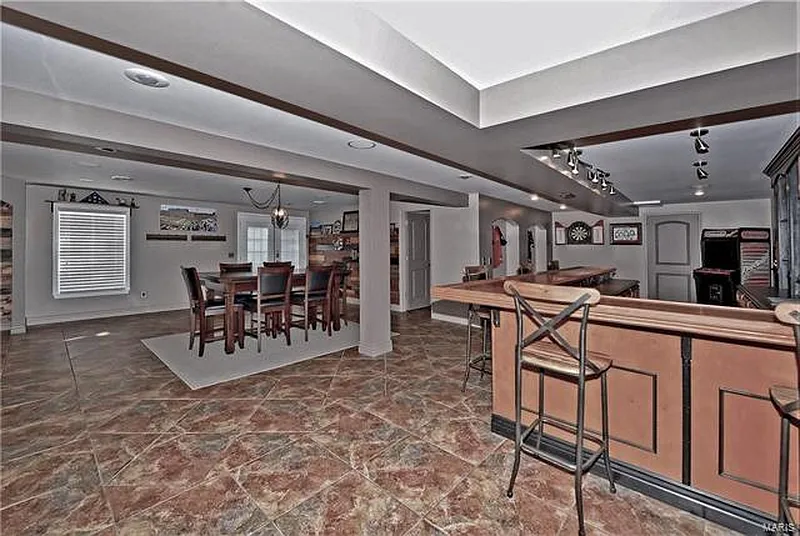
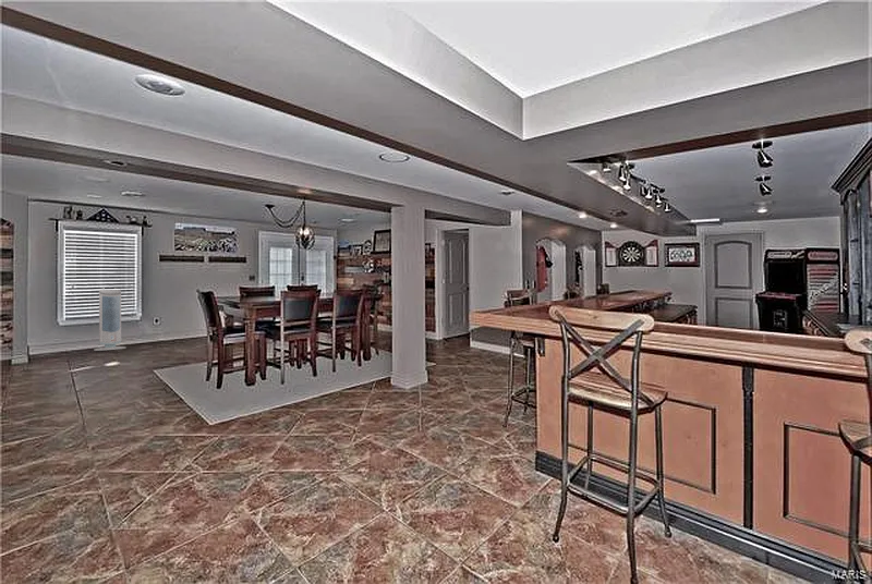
+ air purifier [93,289,126,352]
